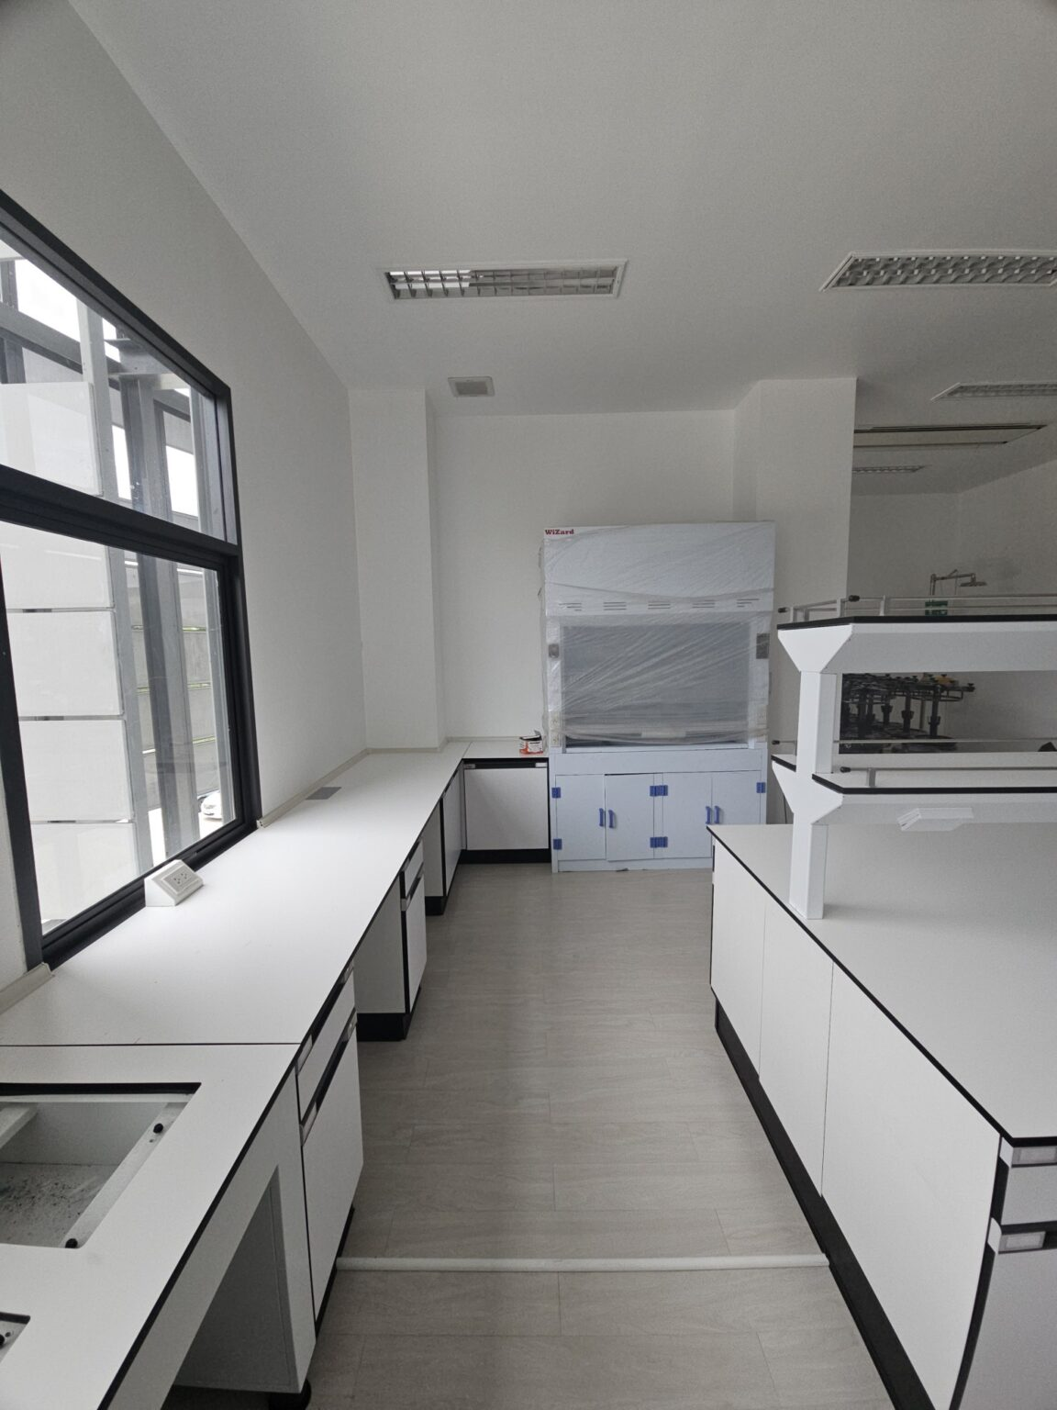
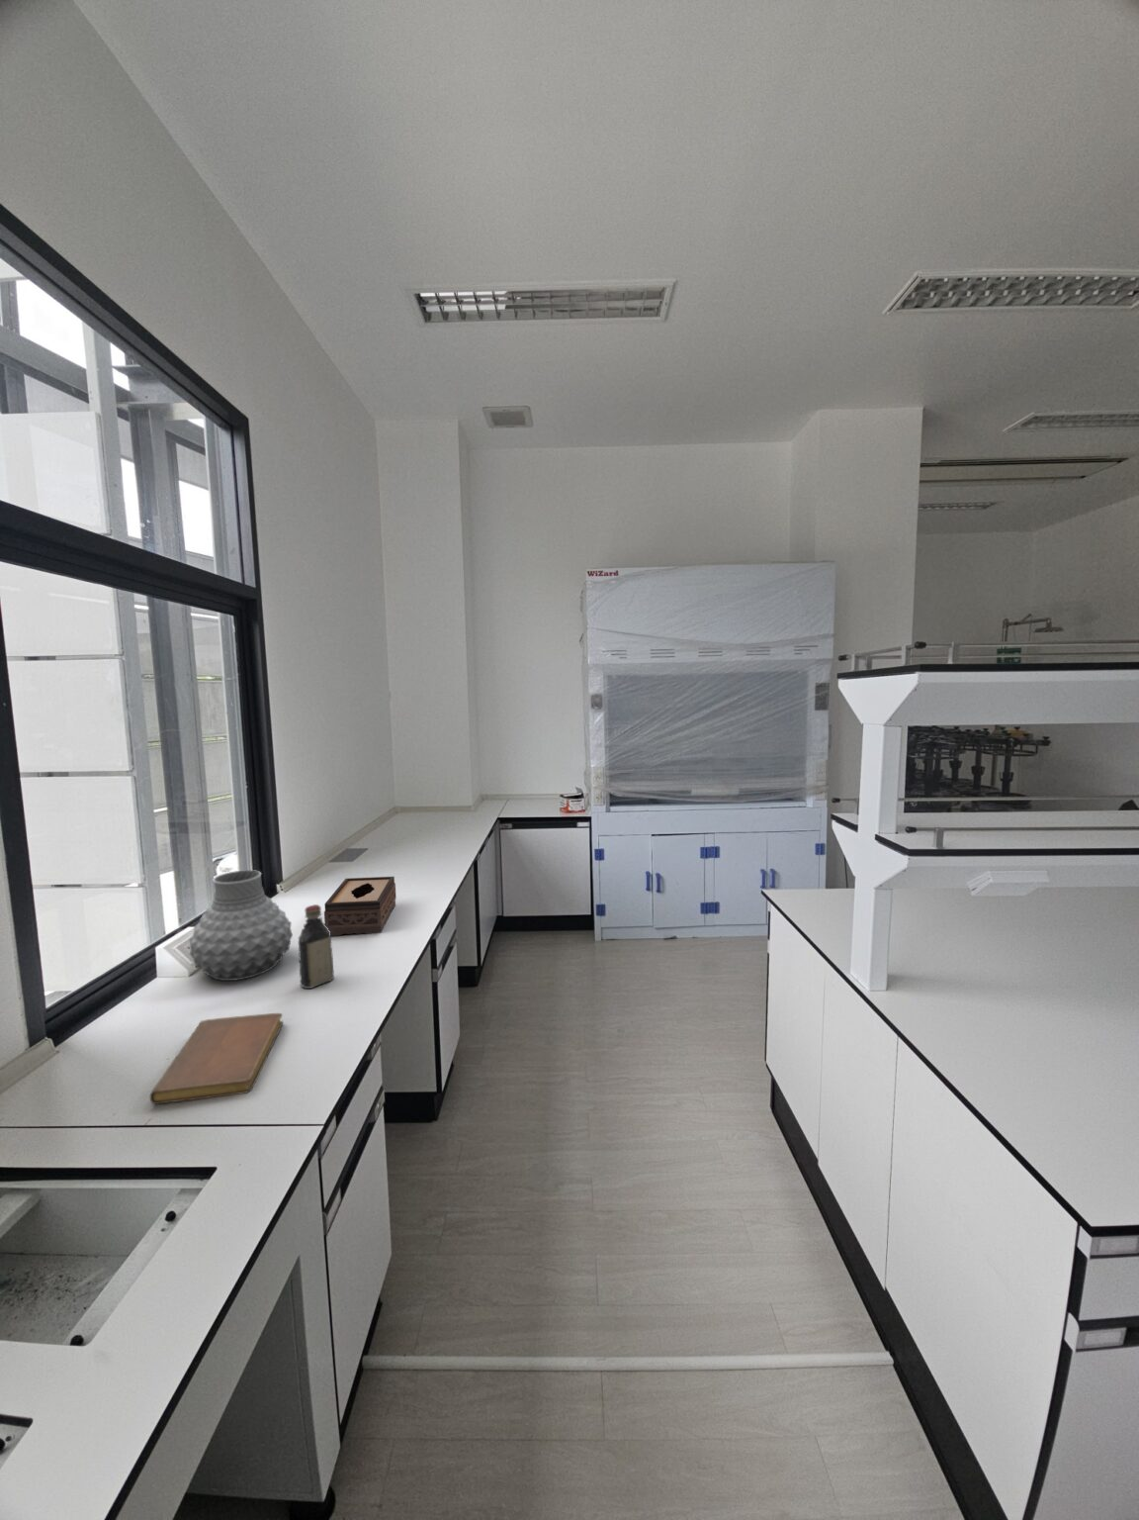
+ bottle [298,904,335,990]
+ tissue box [323,876,397,937]
+ vase [188,869,293,981]
+ notebook [150,1013,284,1106]
